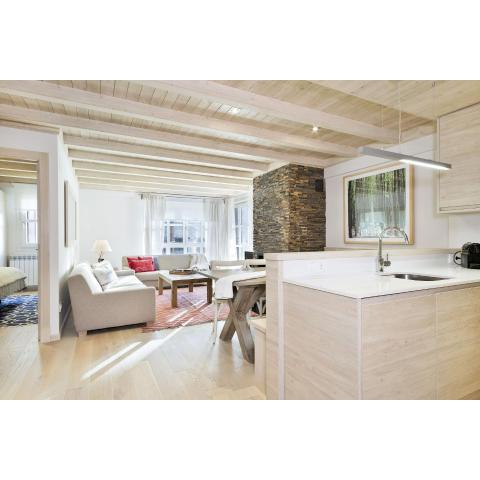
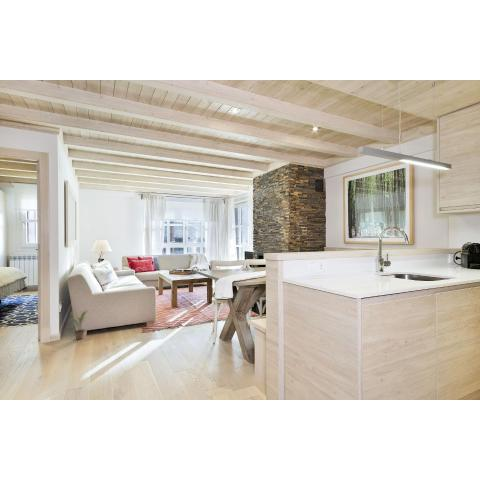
+ potted plant [68,310,91,340]
